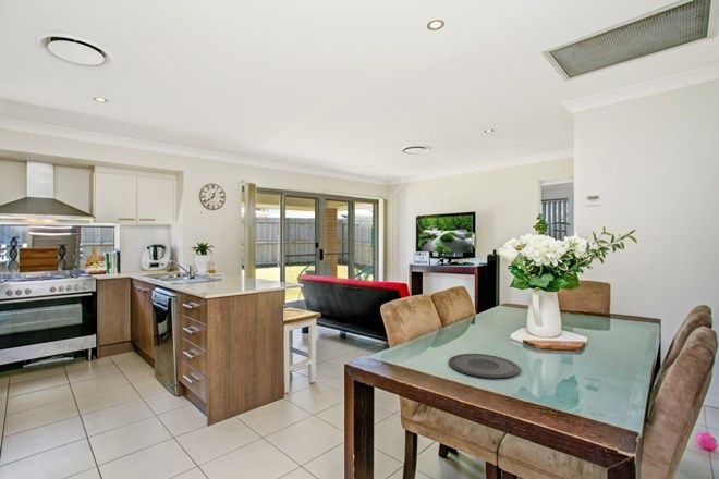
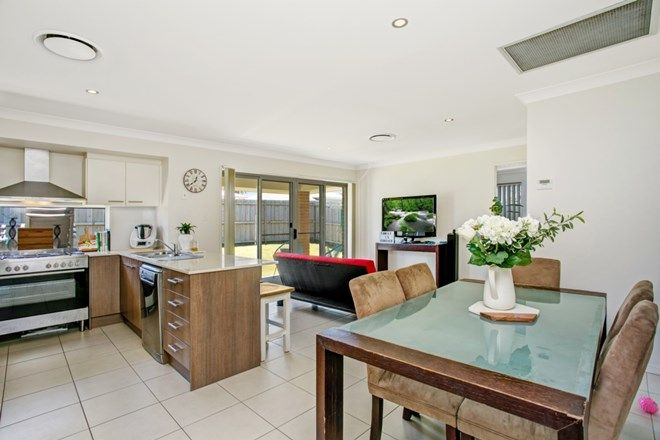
- plate [448,353,522,380]
